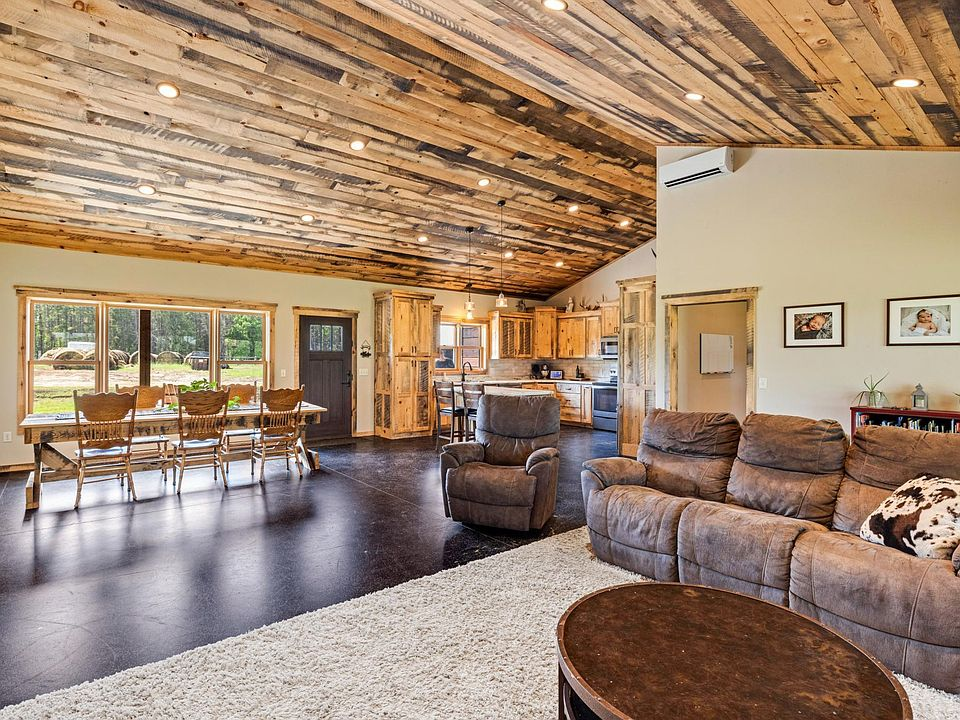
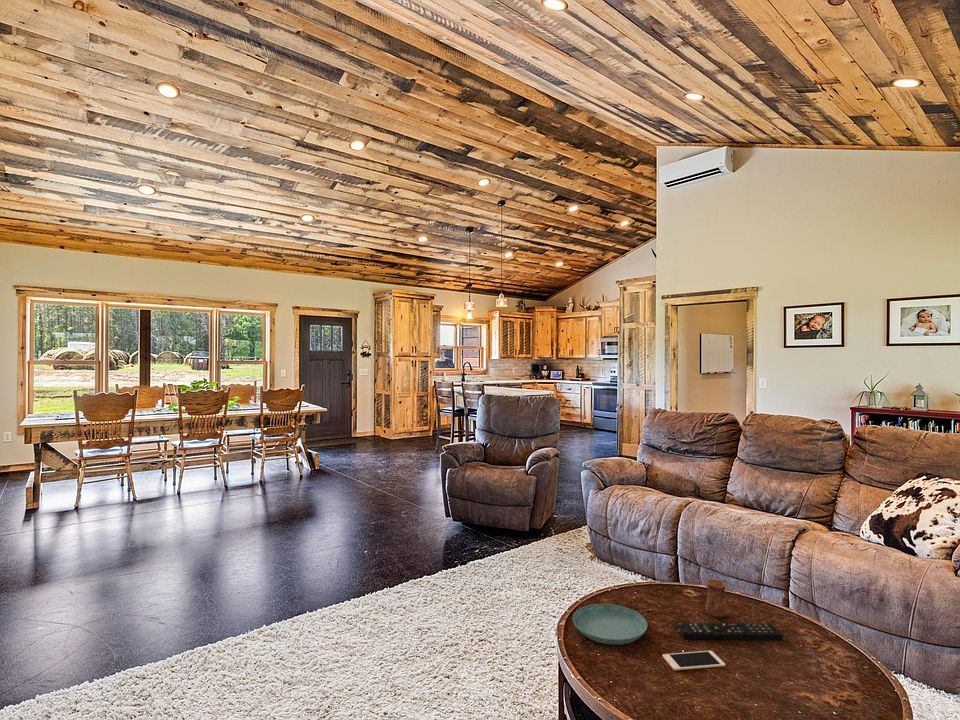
+ cup [704,579,729,619]
+ saucer [572,603,648,646]
+ remote control [674,622,784,641]
+ cell phone [662,650,726,671]
